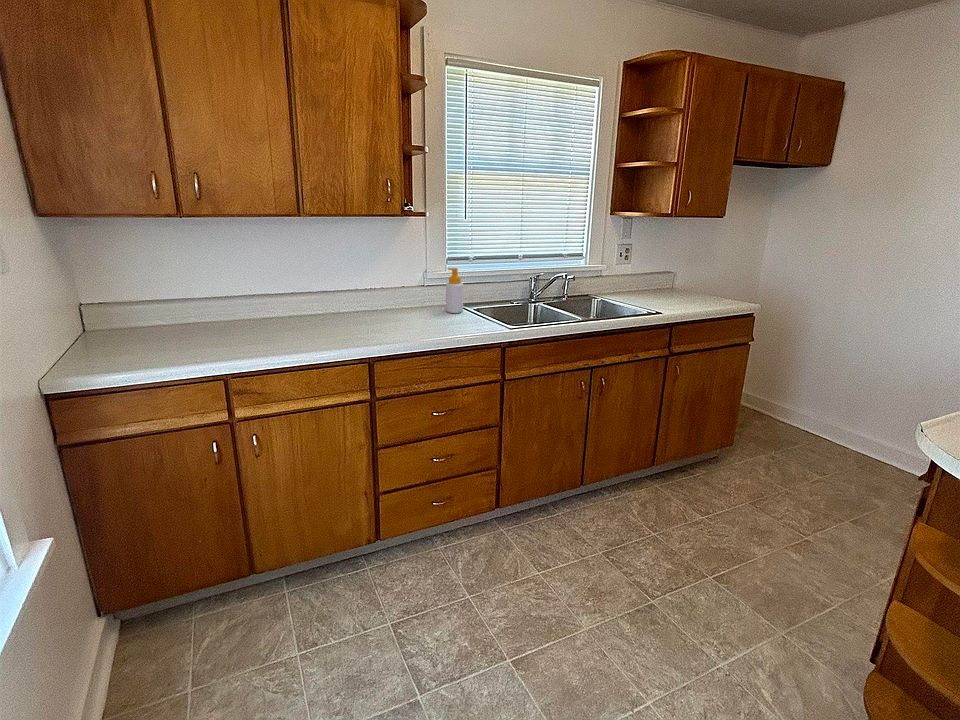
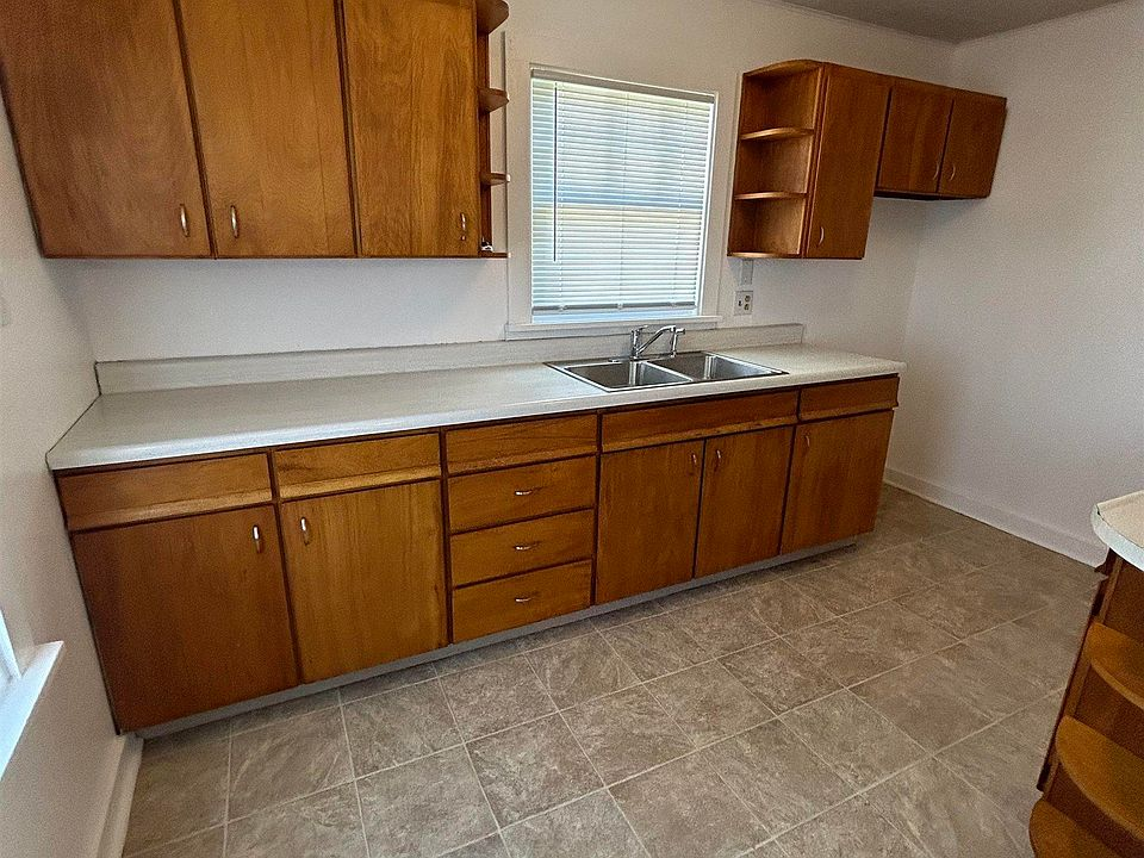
- soap bottle [445,267,464,314]
